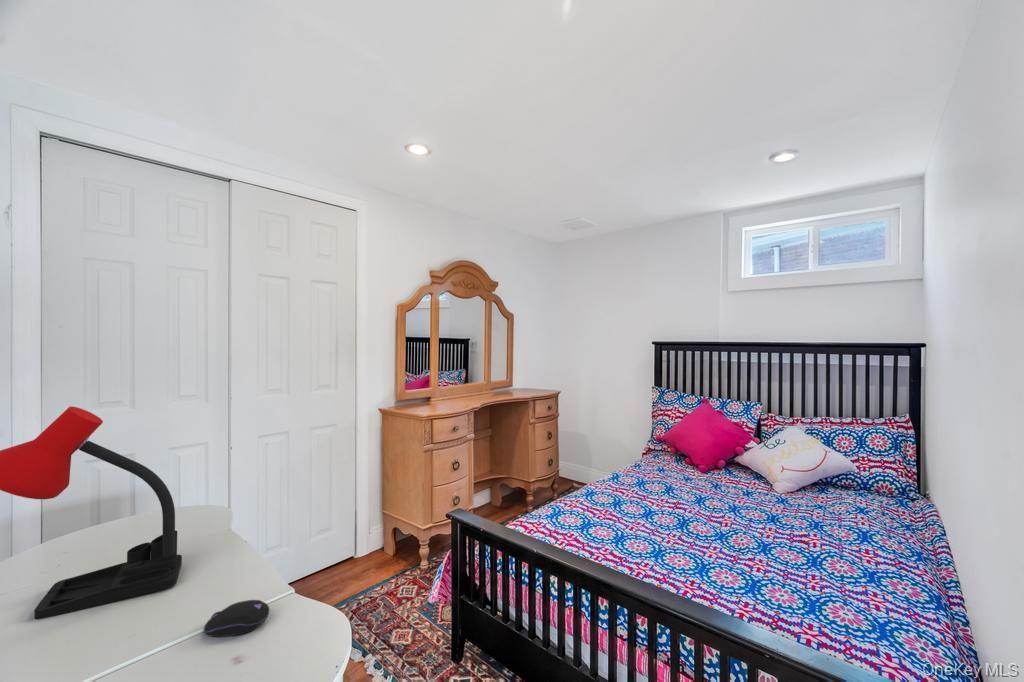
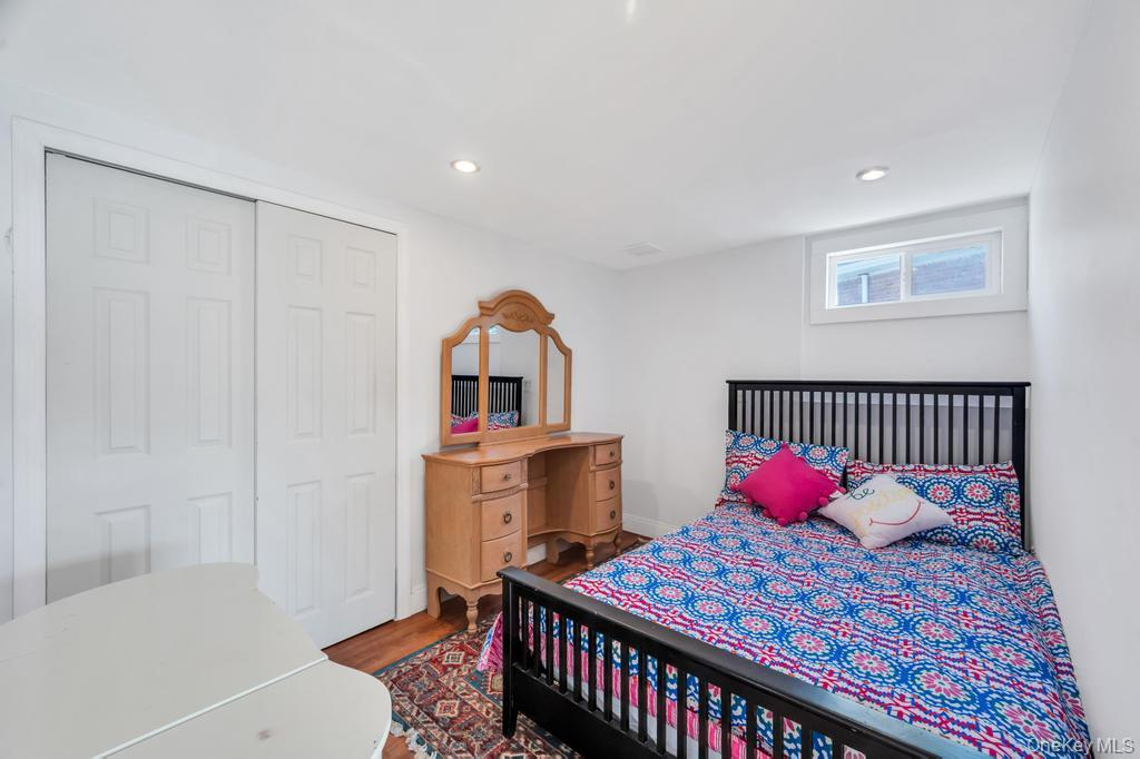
- computer mouse [203,599,271,638]
- desk lamp [0,405,183,620]
